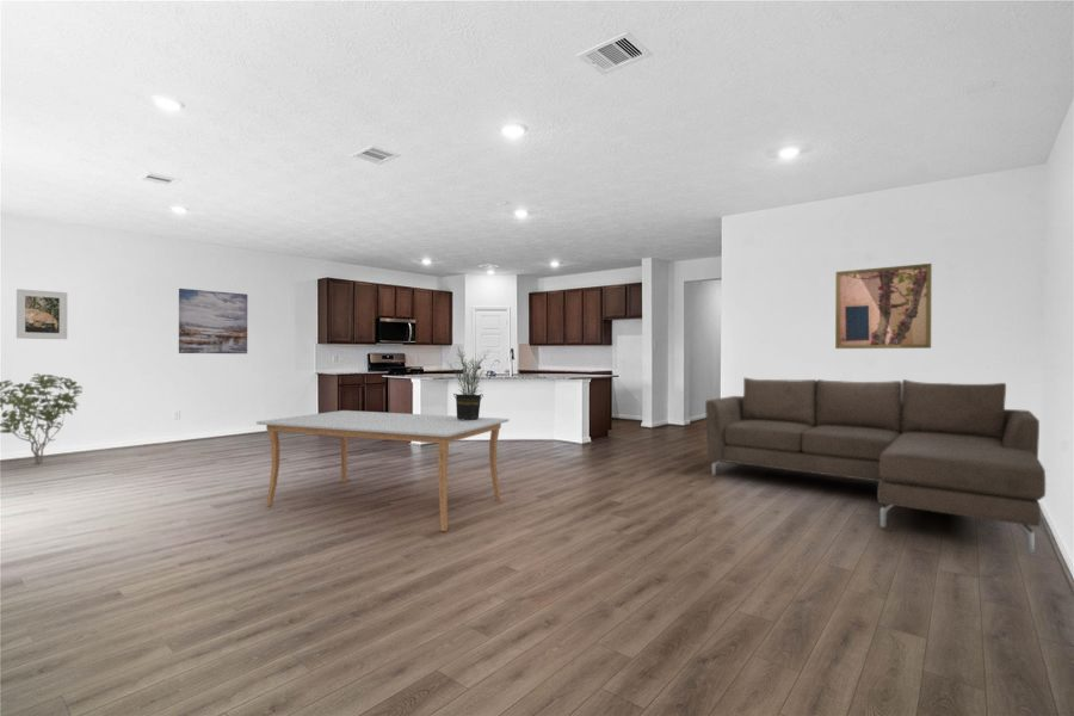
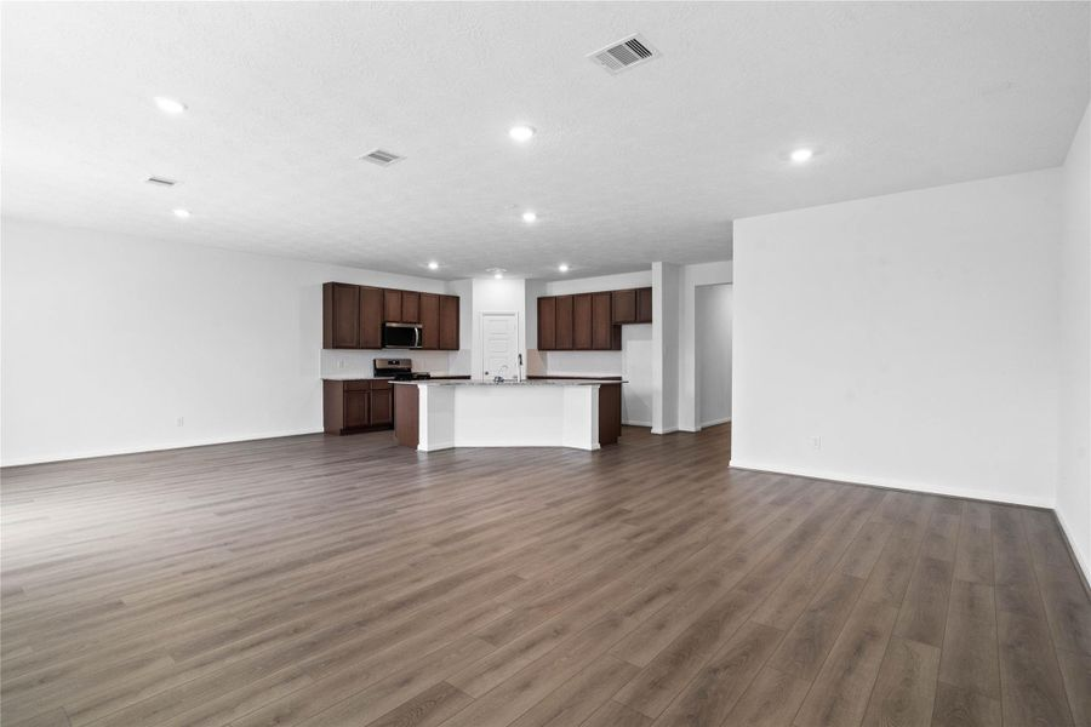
- dining table [255,409,511,532]
- sofa [704,376,1047,554]
- wall art [178,288,248,354]
- potted plant [444,346,492,420]
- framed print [16,288,68,340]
- shrub [0,372,84,465]
- wall art [834,263,933,350]
